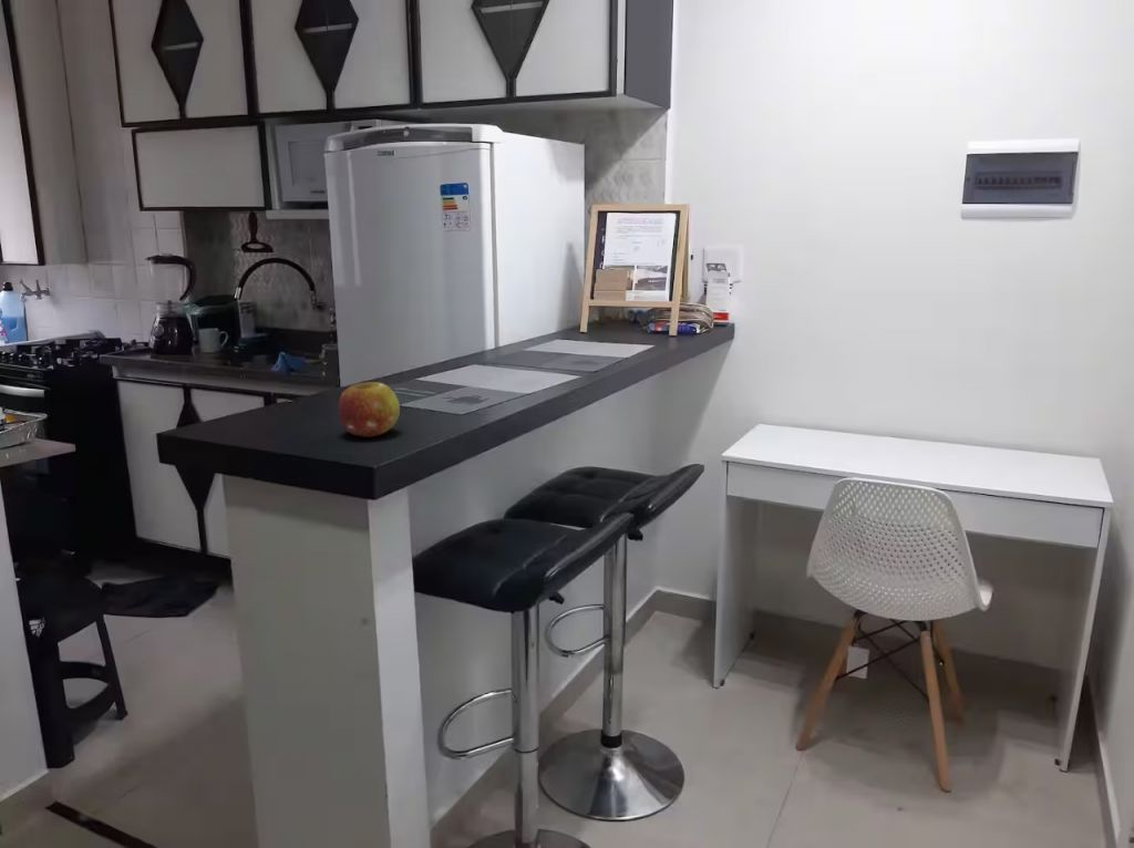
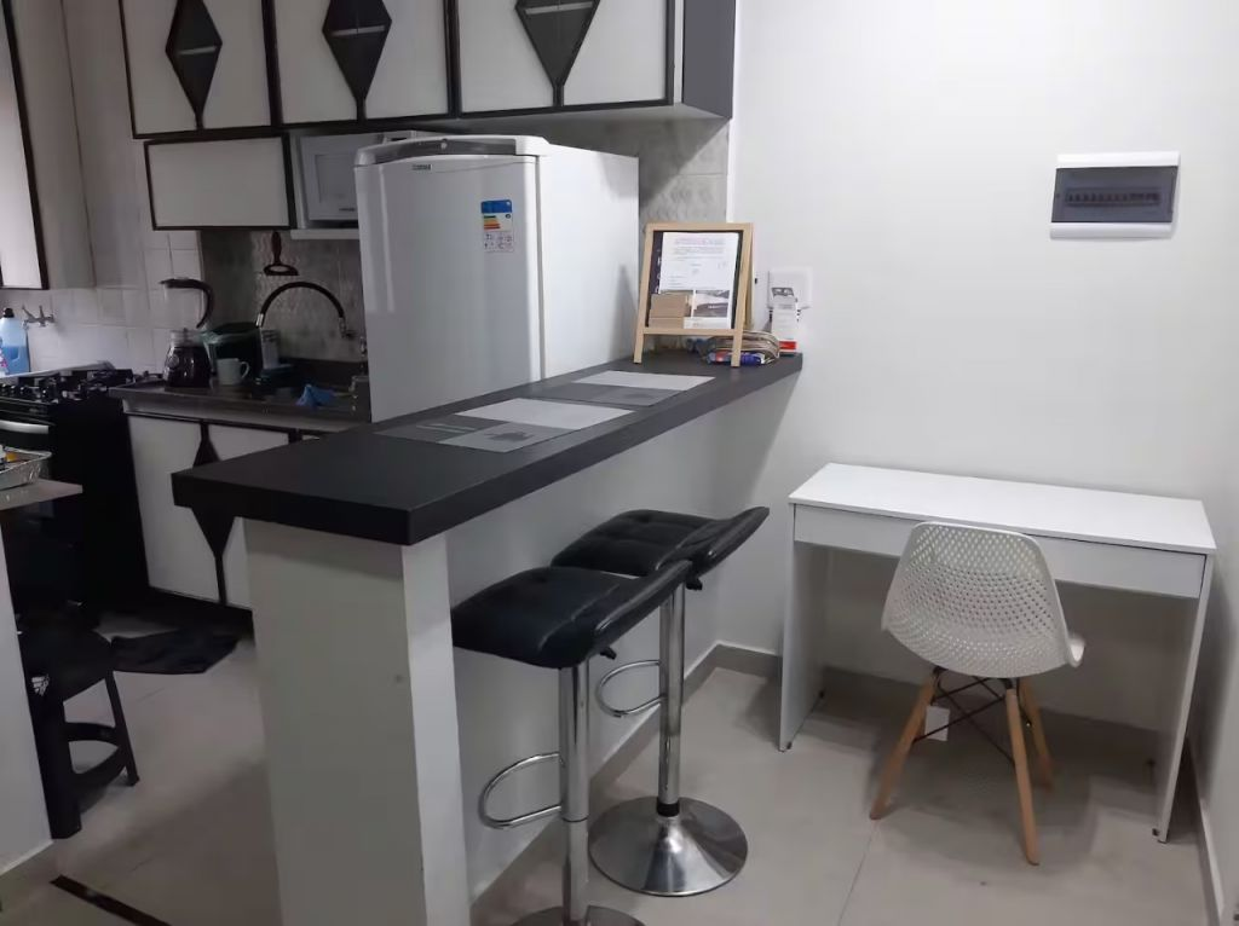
- fruit [338,381,401,438]
